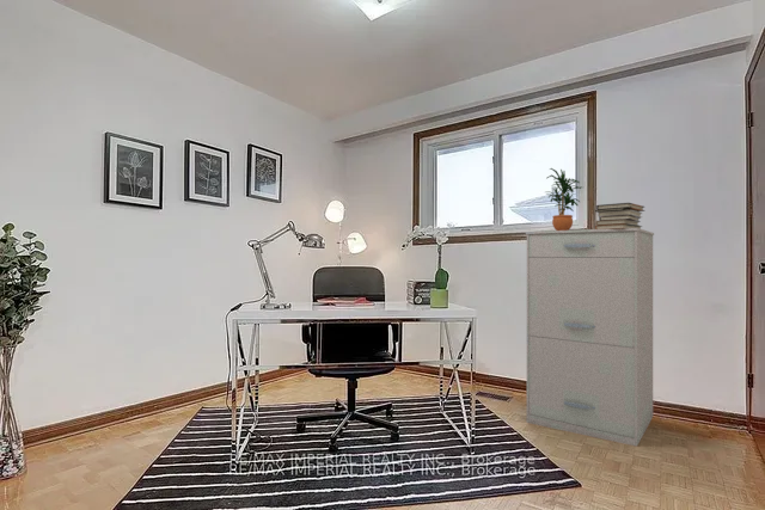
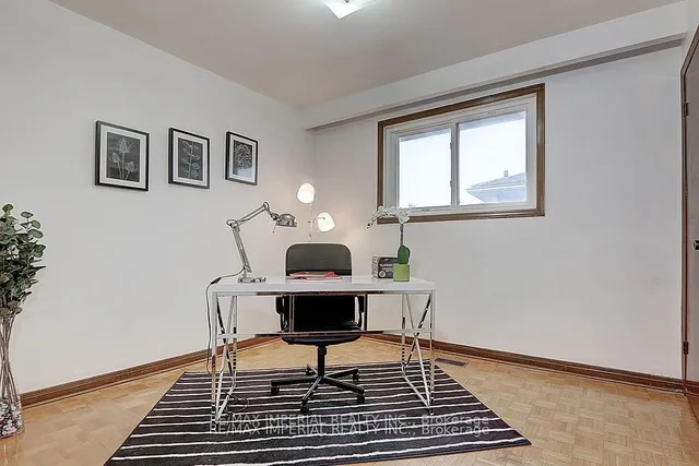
- filing cabinet [525,228,655,447]
- book stack [594,202,645,229]
- potted plant [545,167,583,231]
